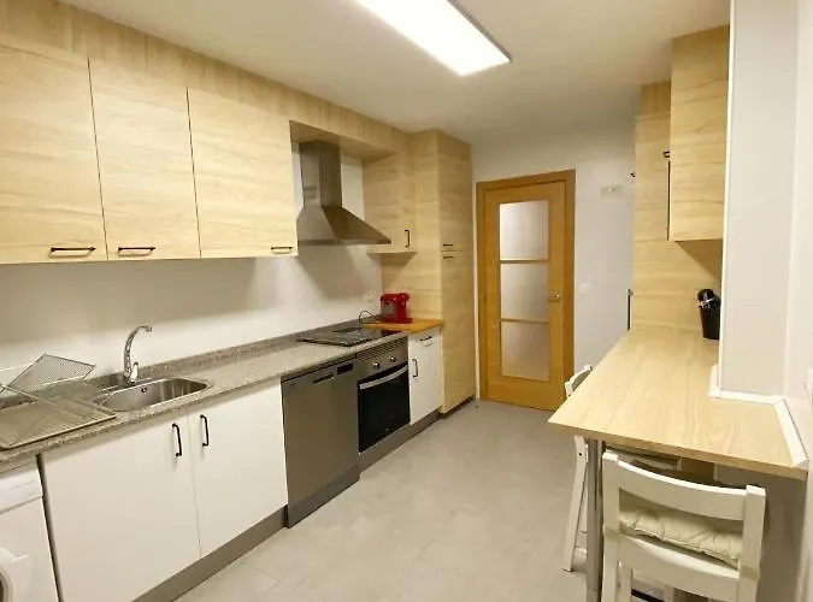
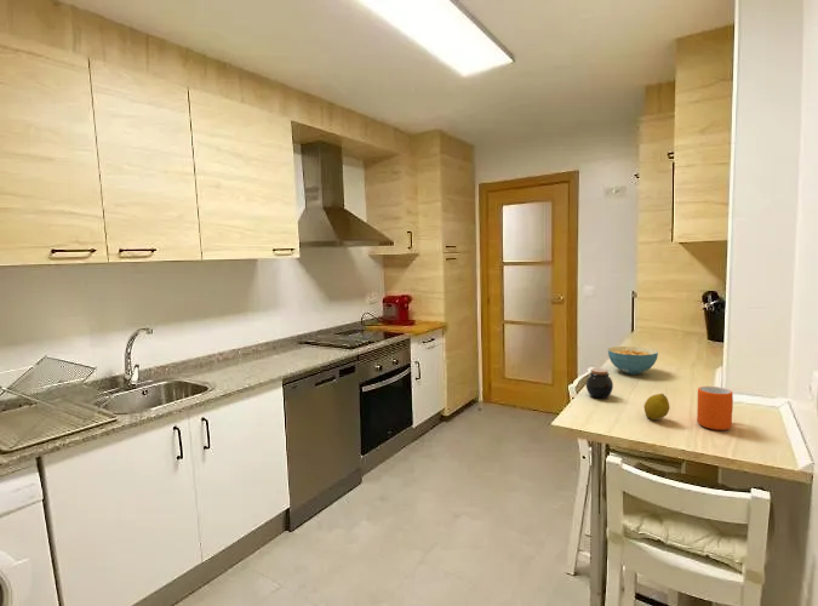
+ jar [585,367,614,400]
+ mug [696,385,734,431]
+ fruit [643,393,671,421]
+ cereal bowl [607,345,659,376]
